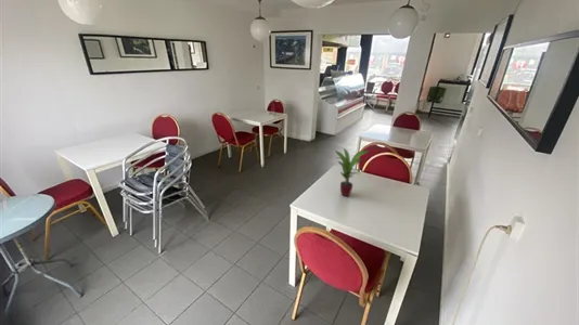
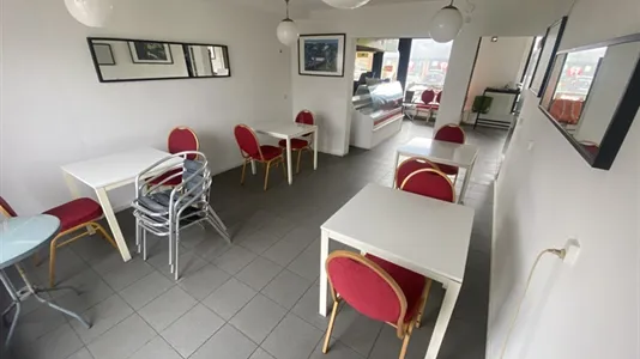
- potted plant [334,147,370,197]
